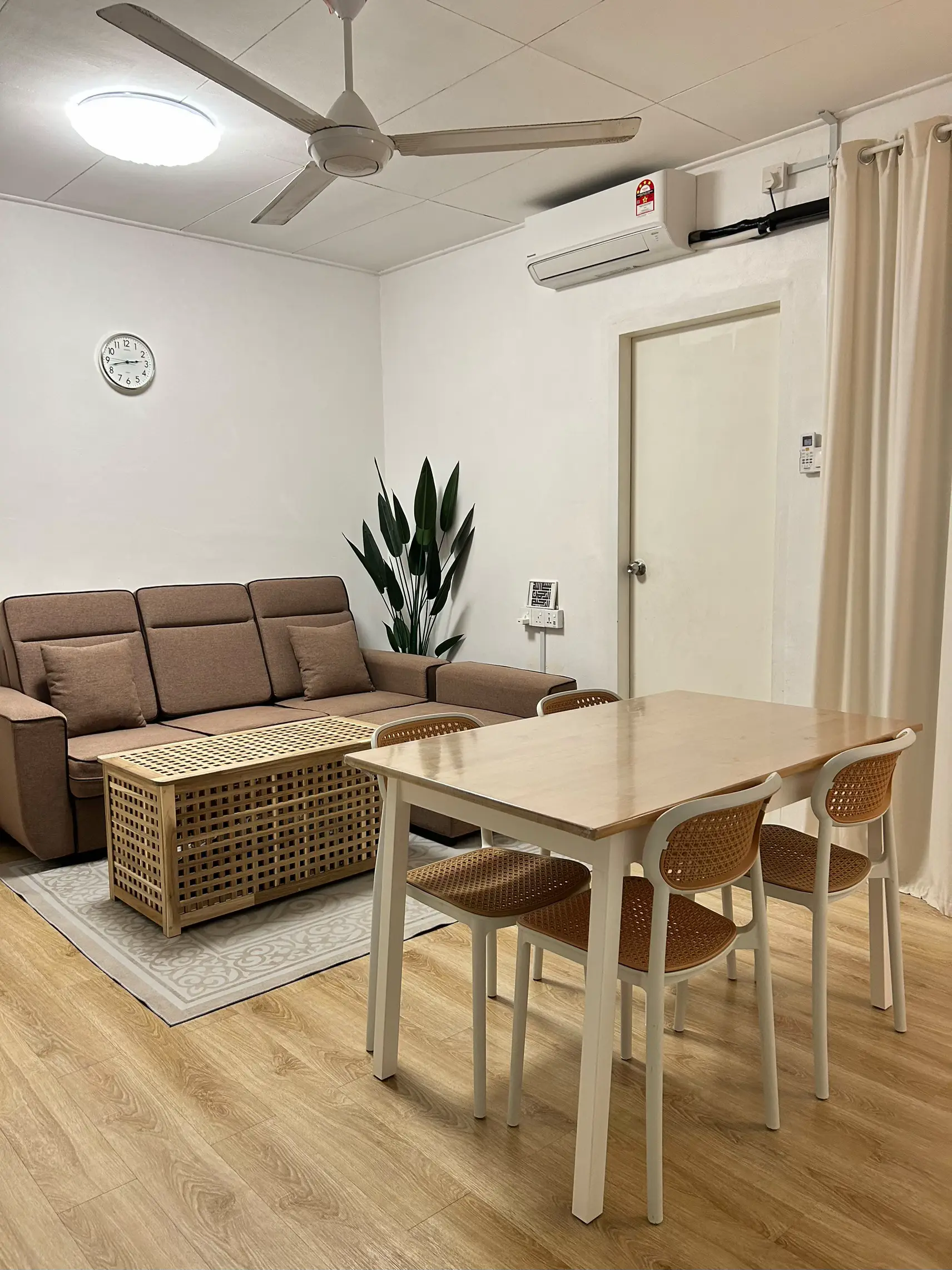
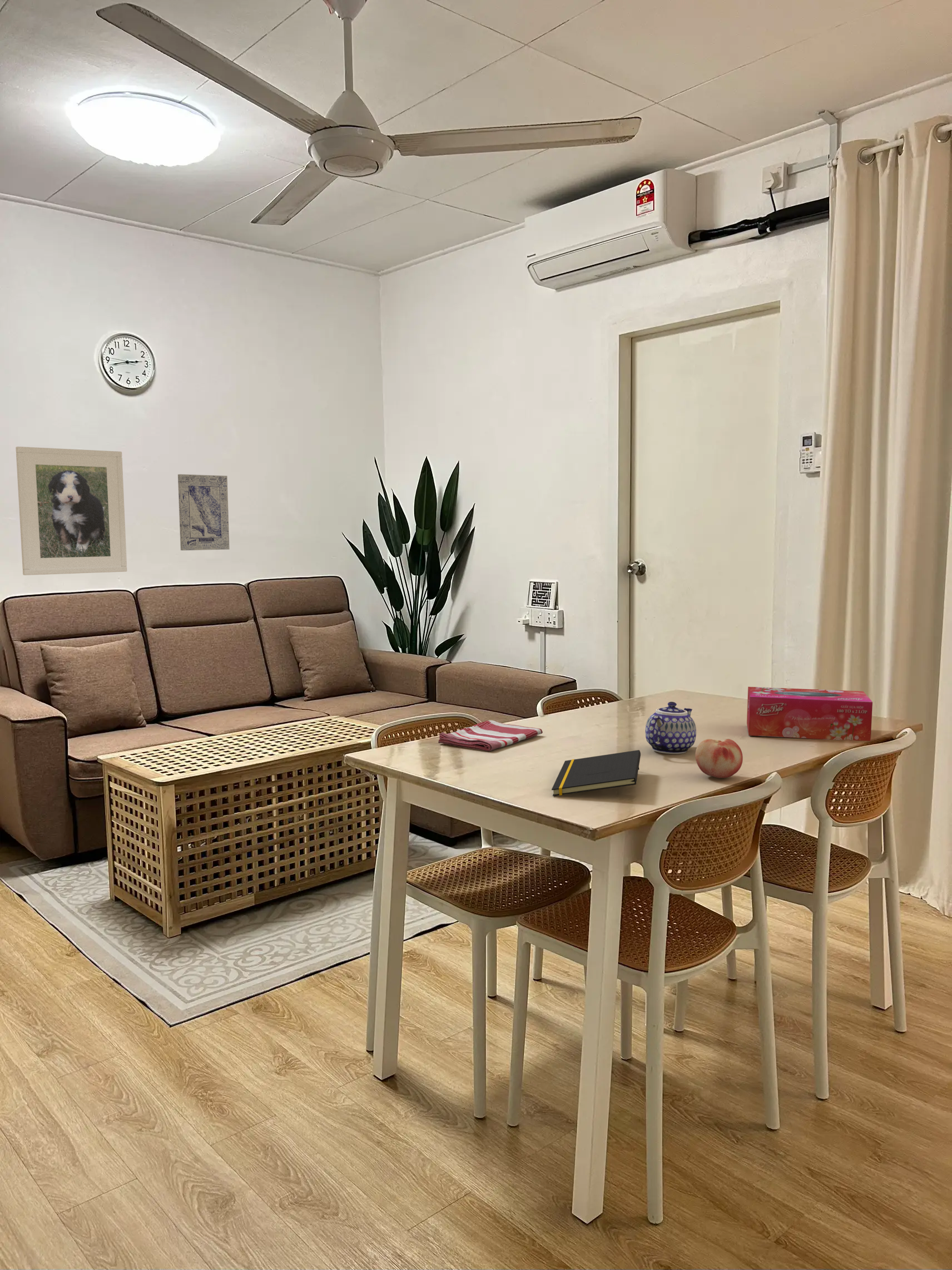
+ tissue box [746,686,873,742]
+ fruit [695,738,743,779]
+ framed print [15,446,127,576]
+ notepad [551,749,641,797]
+ dish towel [438,720,543,752]
+ wall art [177,474,230,551]
+ teapot [645,701,697,754]
